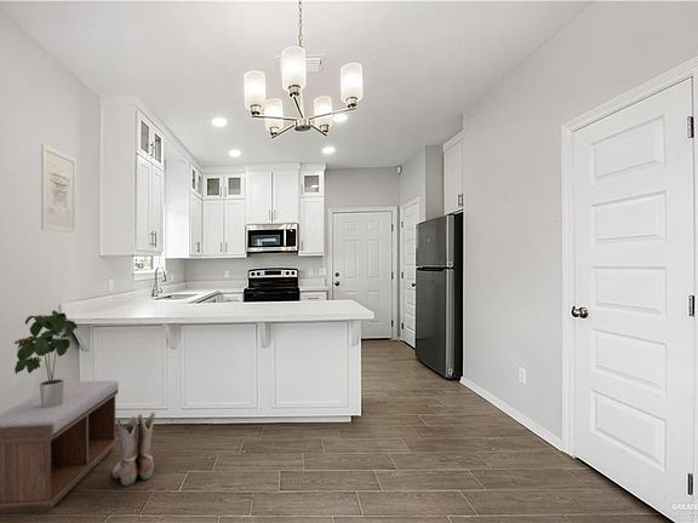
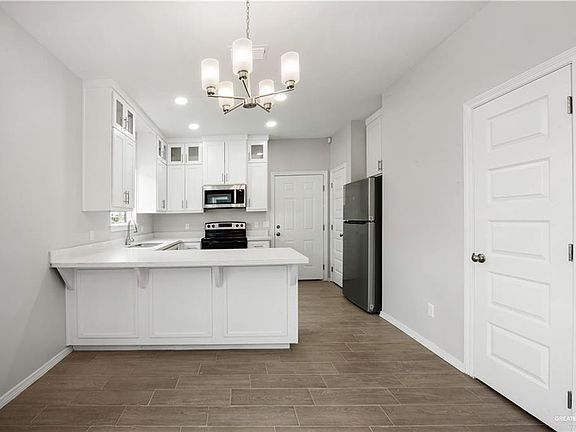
- potted plant [13,309,79,408]
- bench [0,380,119,515]
- boots [111,410,156,487]
- wall art [40,143,78,235]
